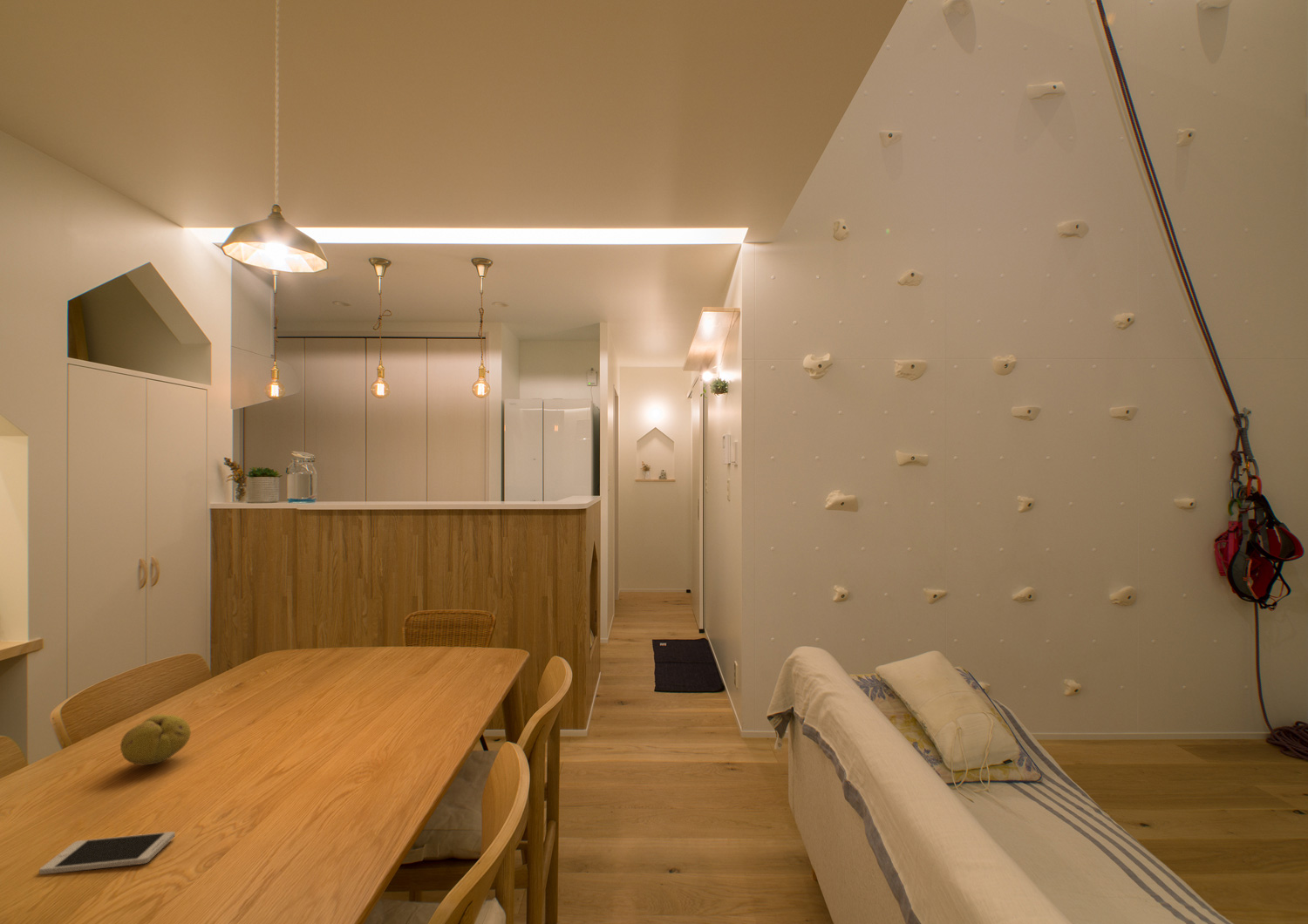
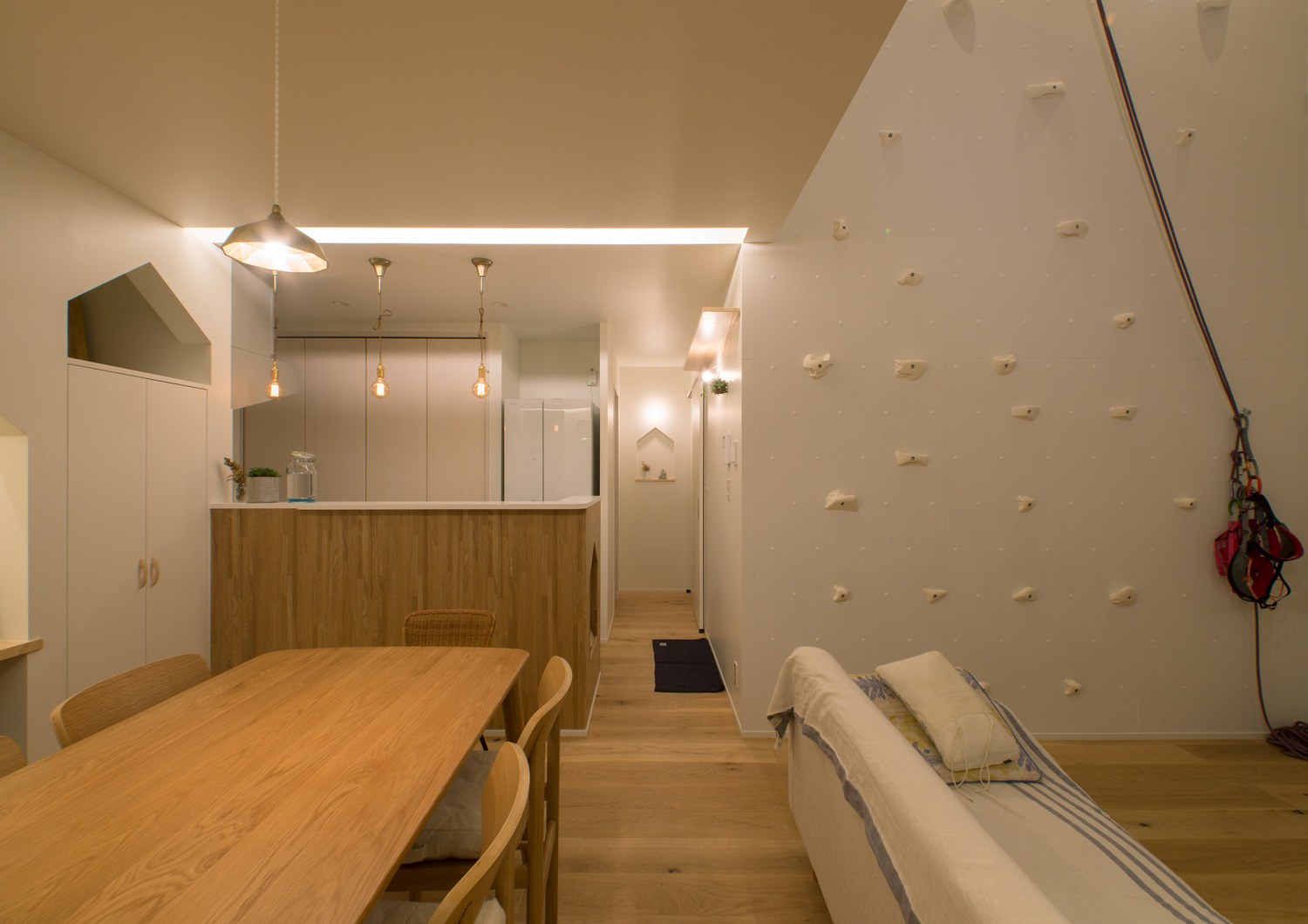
- fruit [119,714,192,766]
- smartphone [38,831,176,875]
